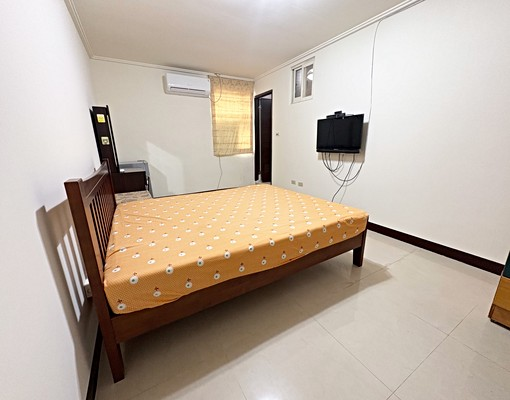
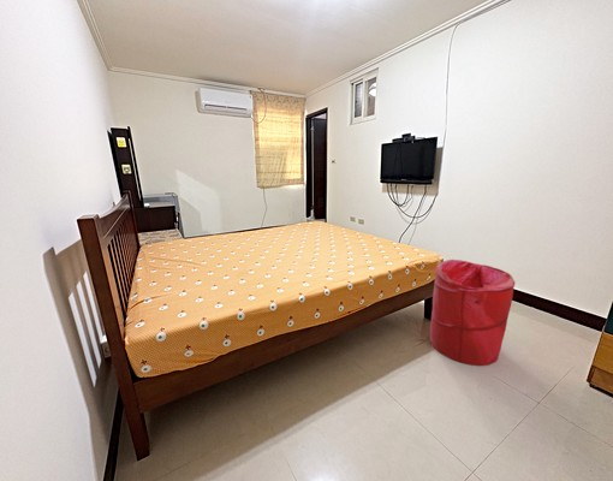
+ laundry hamper [429,259,516,367]
